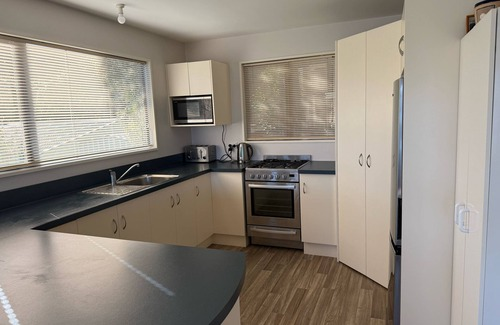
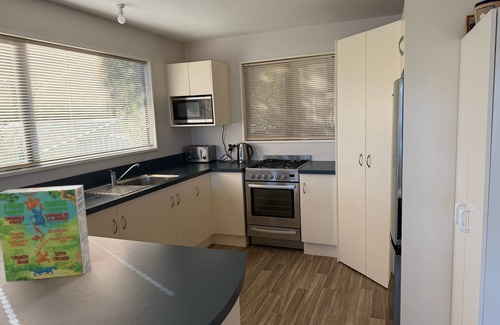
+ cereal box [0,184,92,283]
